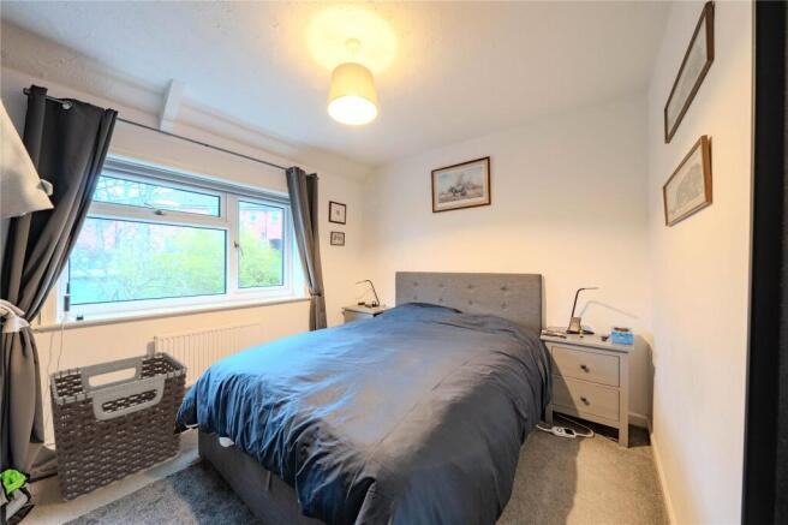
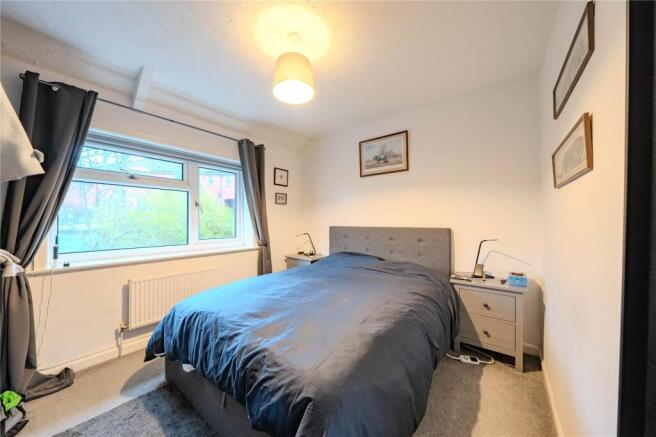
- clothes hamper [48,351,189,503]
